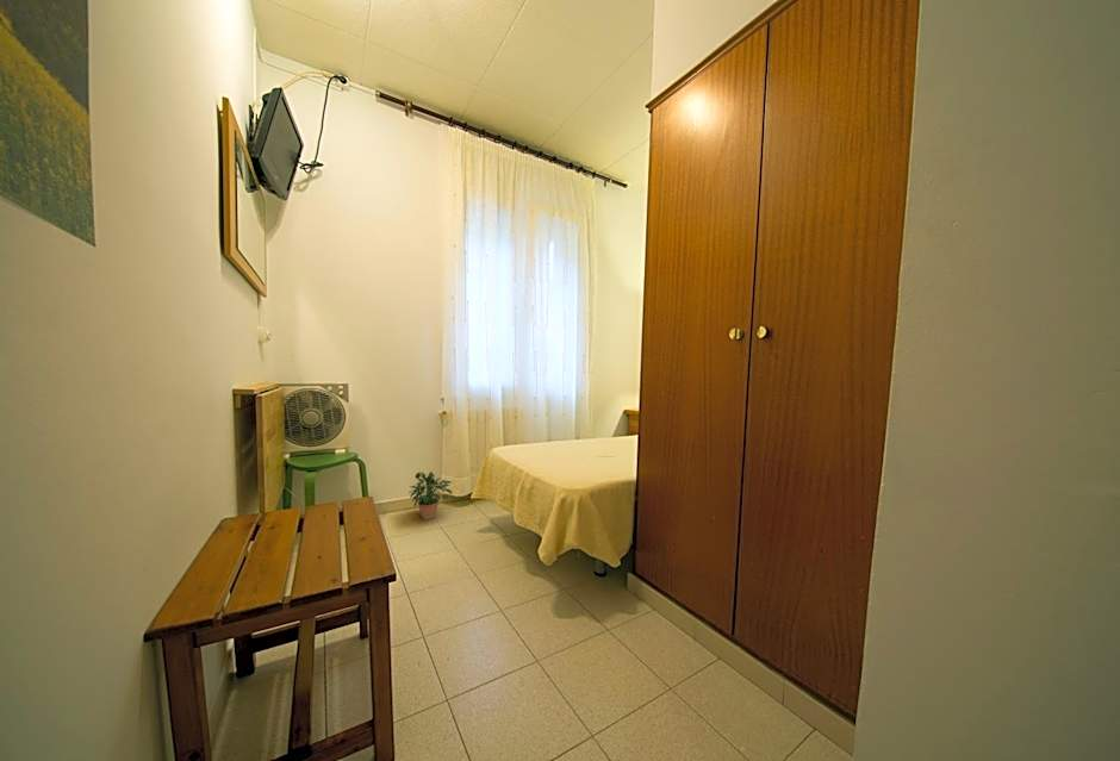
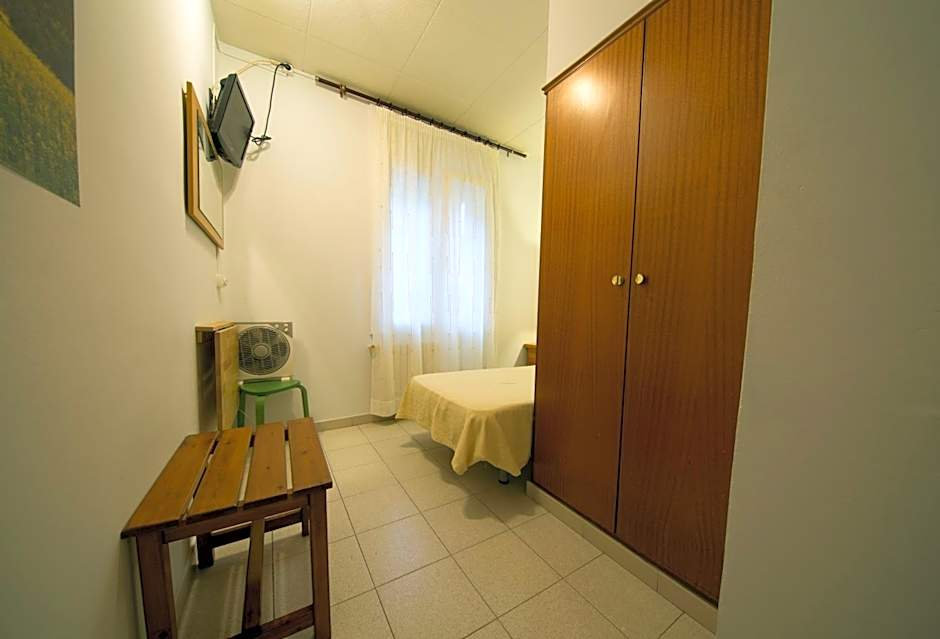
- potted plant [407,470,454,520]
